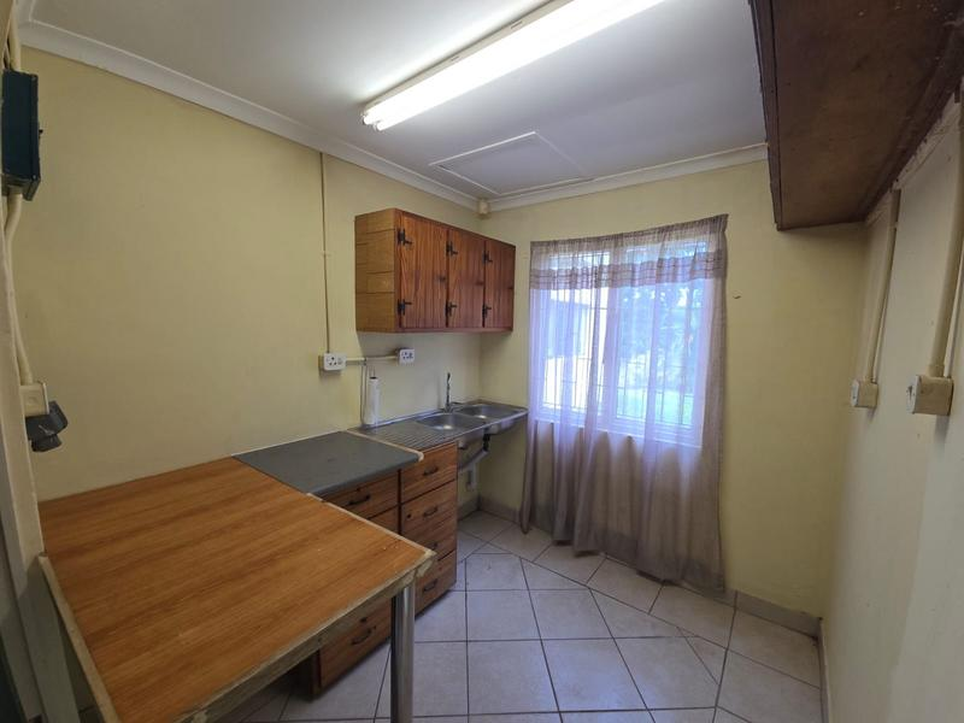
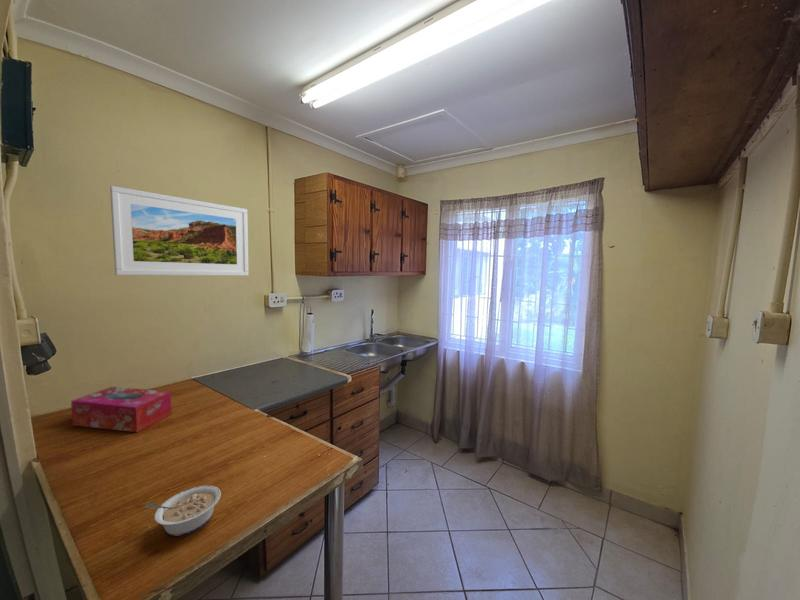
+ legume [144,485,222,537]
+ tissue box [70,386,173,433]
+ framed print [109,185,250,277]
